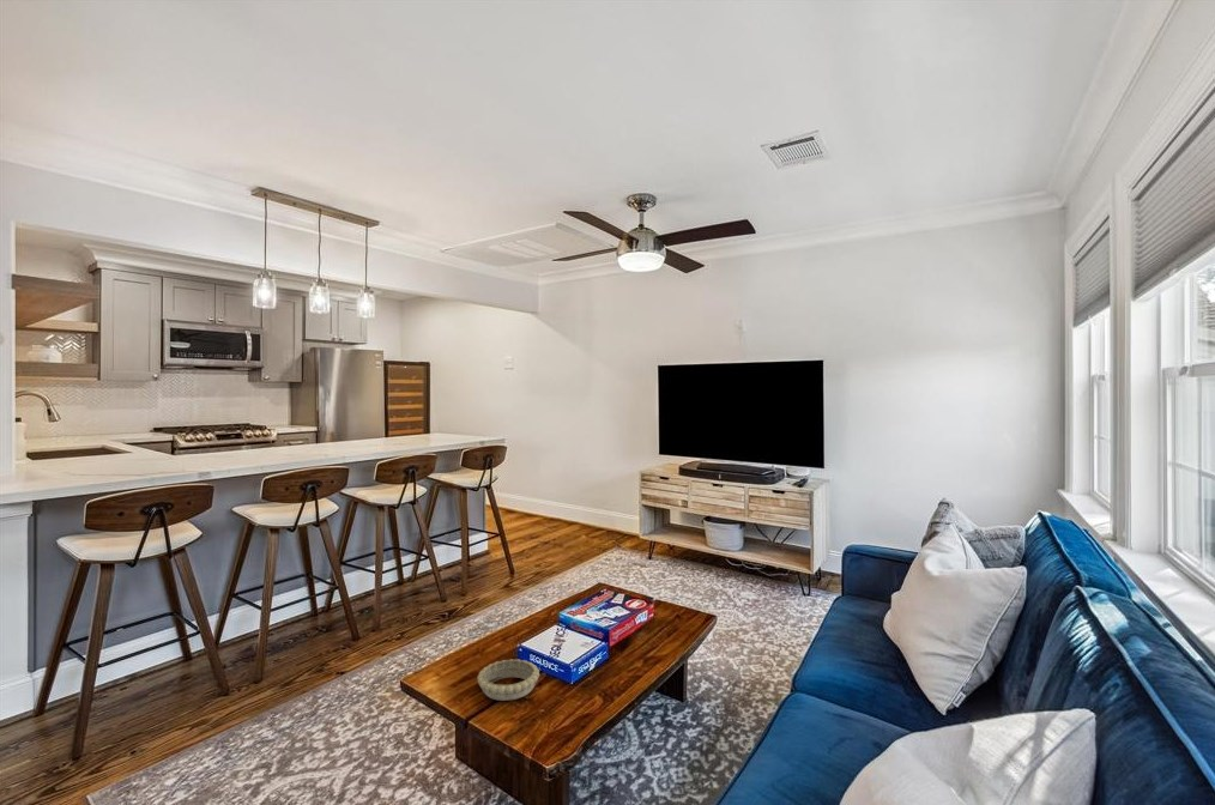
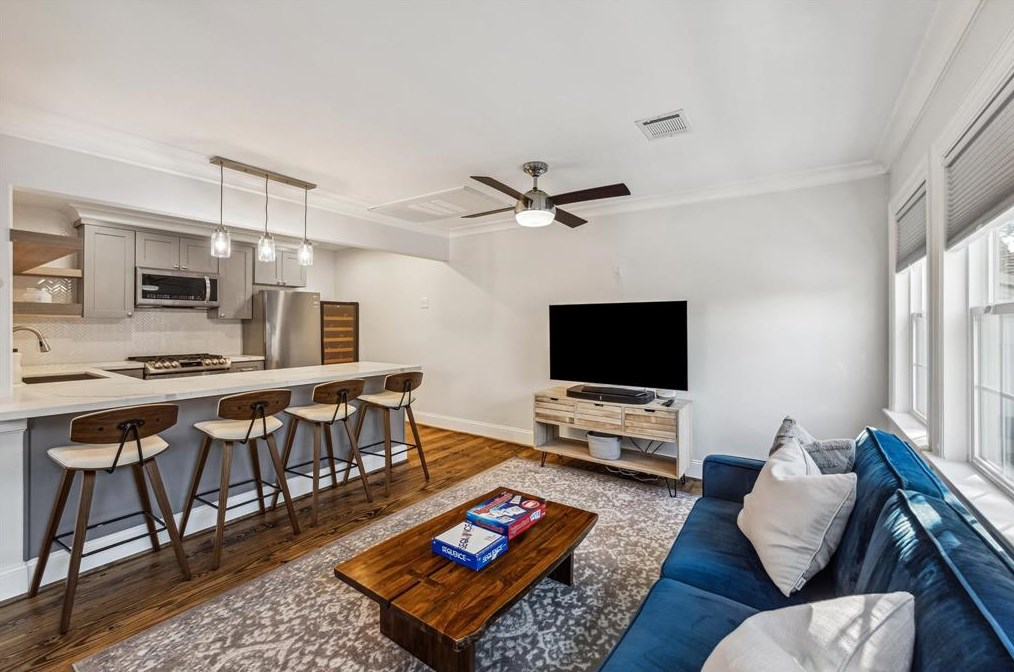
- decorative bowl [476,658,540,702]
